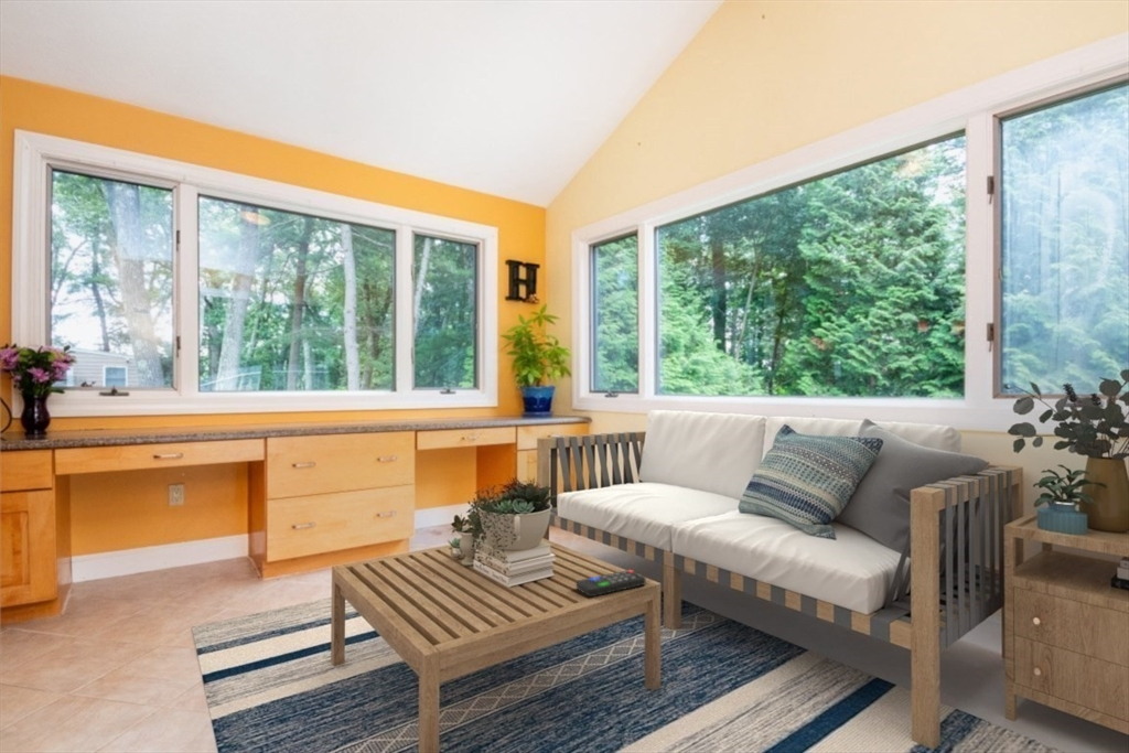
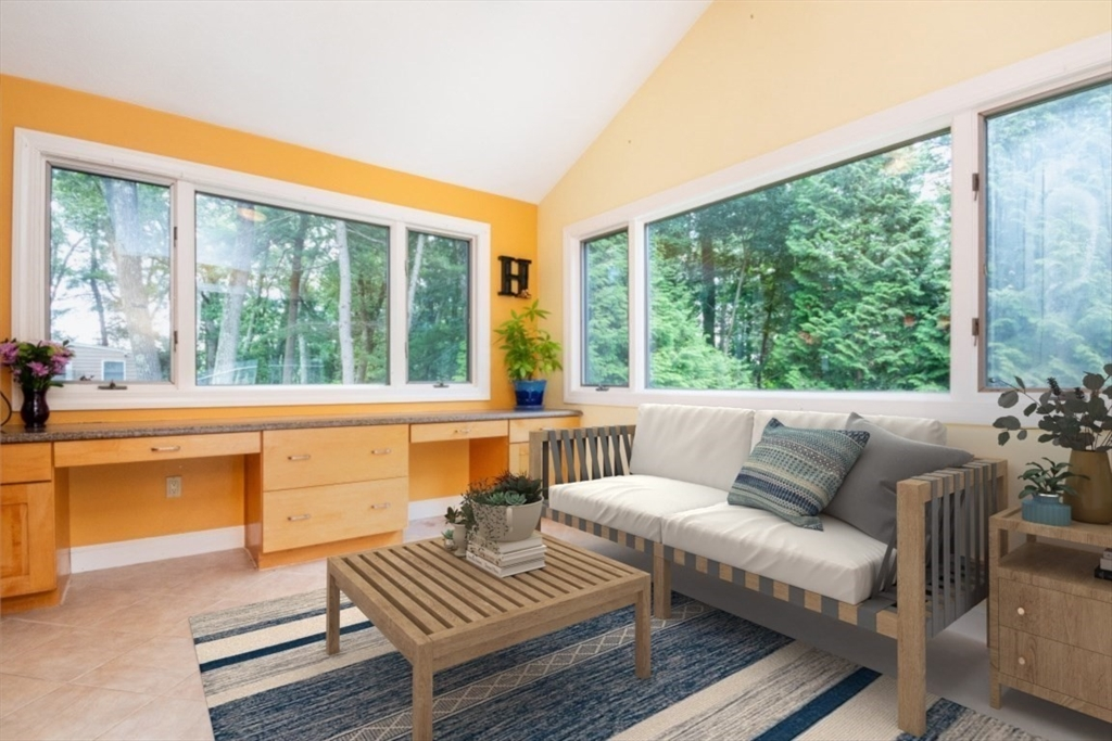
- remote control [576,569,647,598]
